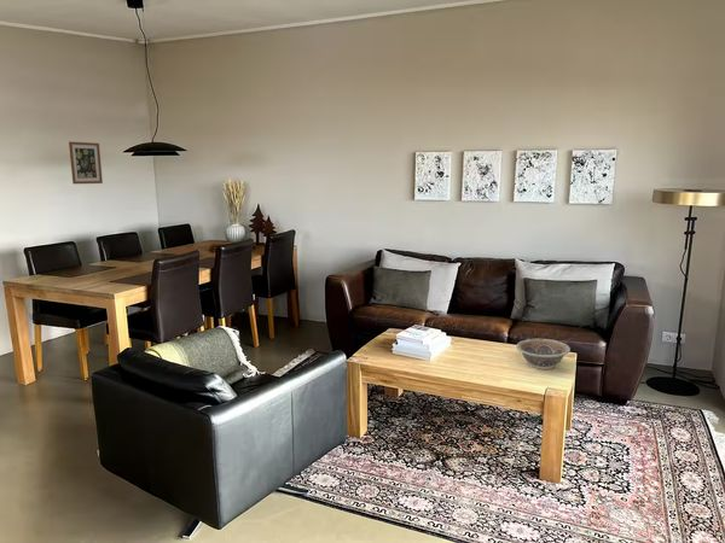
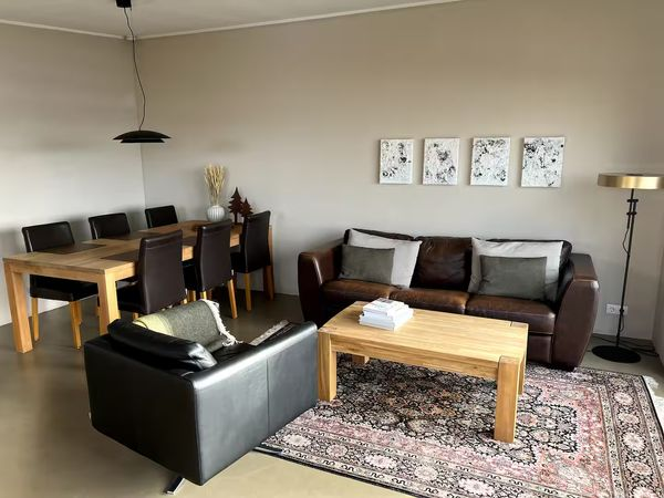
- decorative bowl [516,338,572,370]
- wall art [68,140,104,185]
